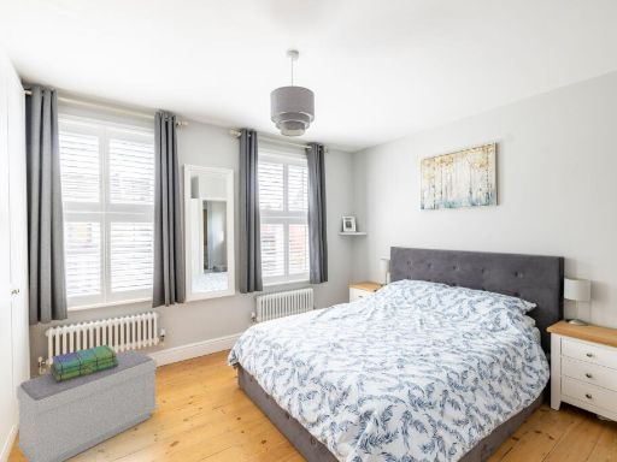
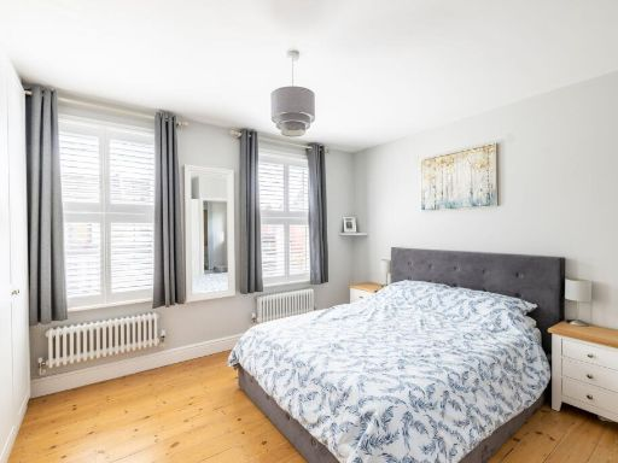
- bench [16,349,159,462]
- stack of books [48,343,118,383]
